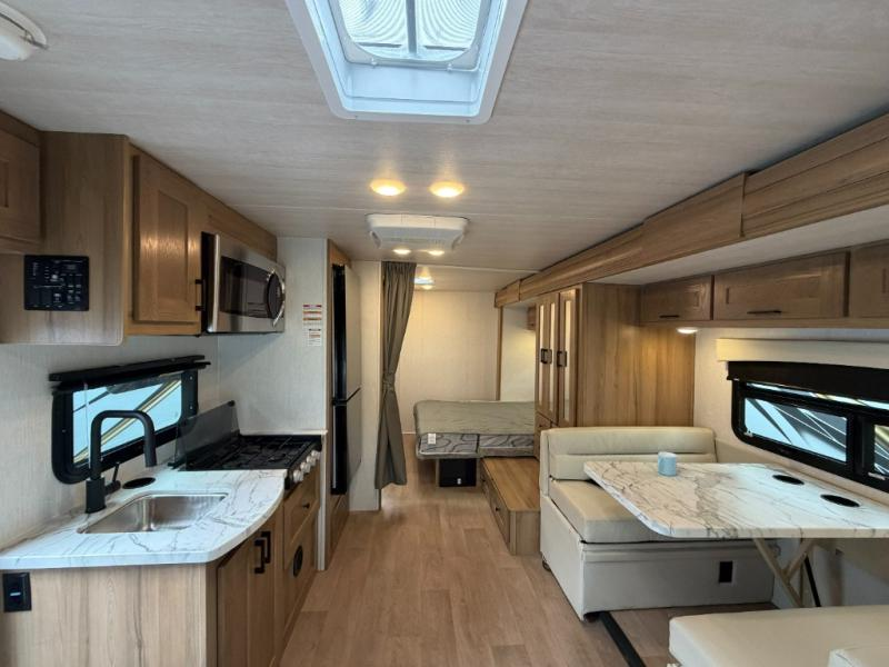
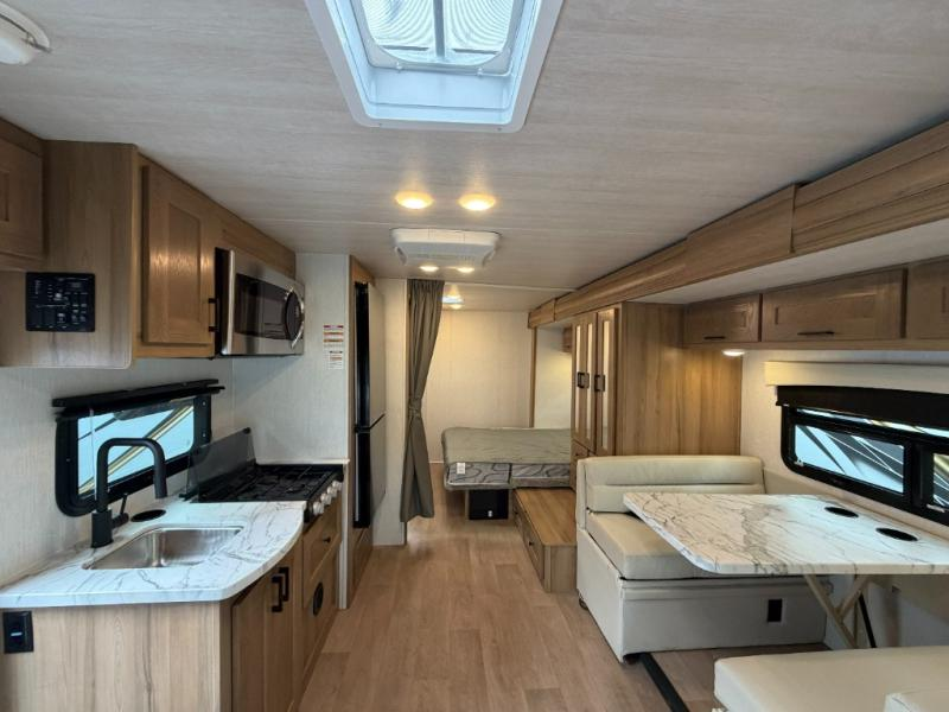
- mug [656,450,678,477]
